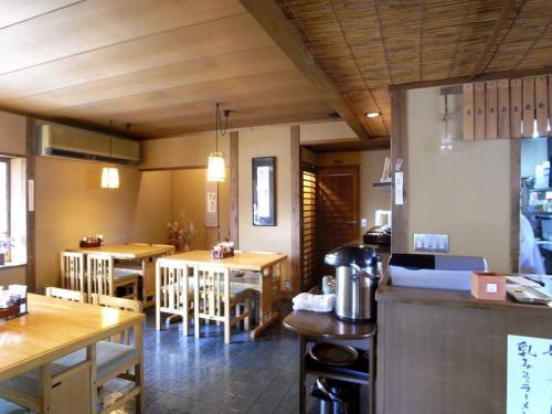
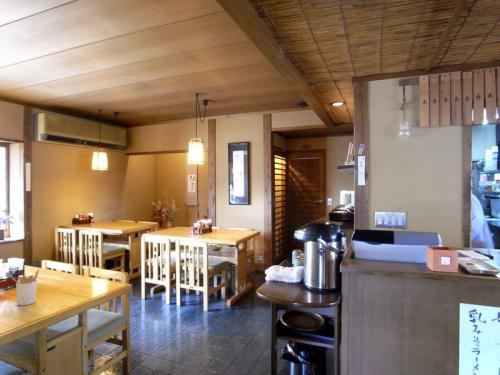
+ utensil holder [10,268,40,306]
